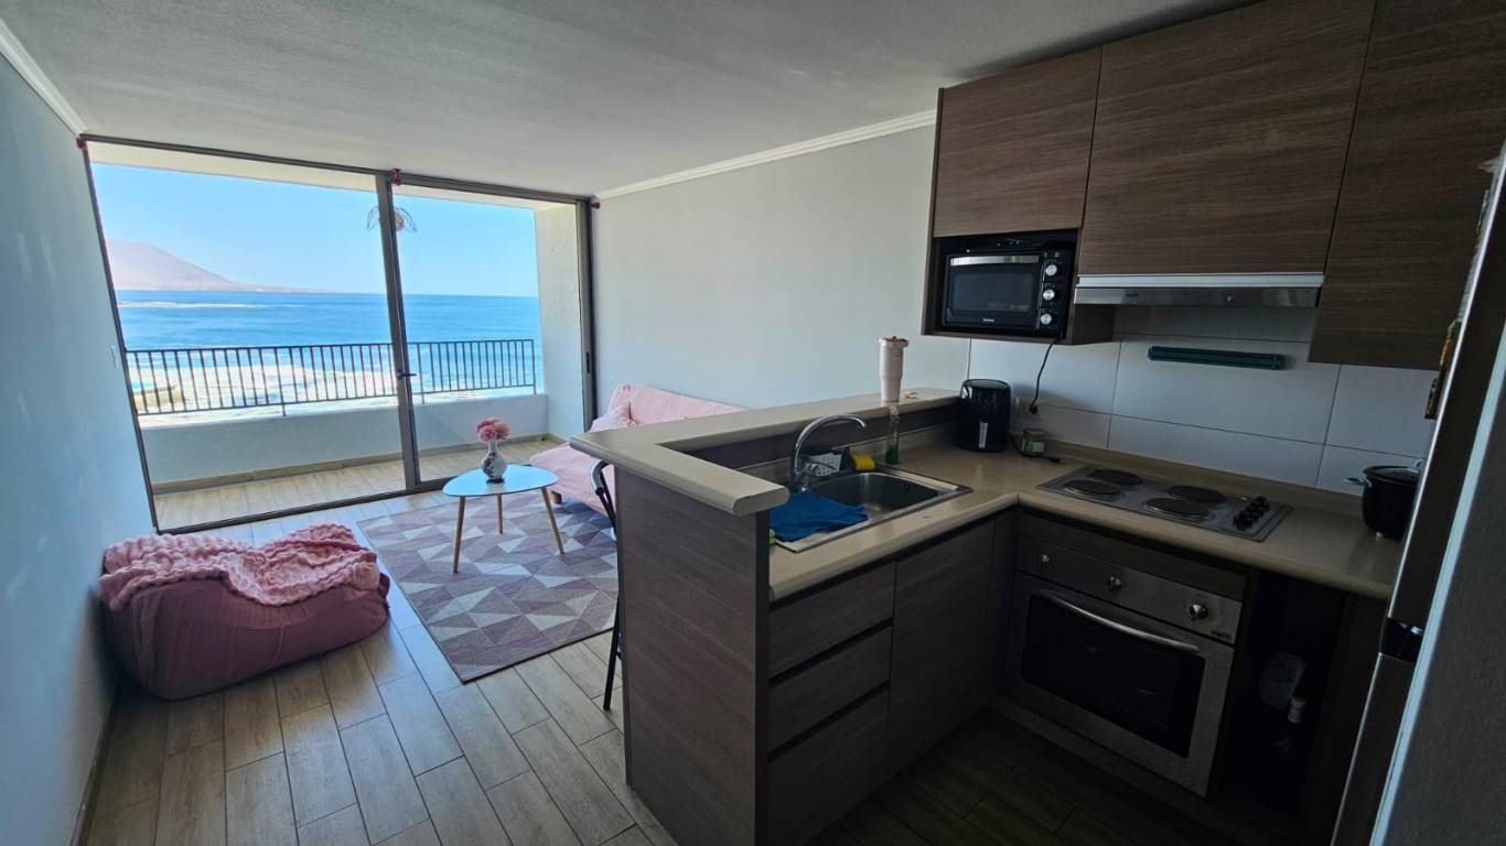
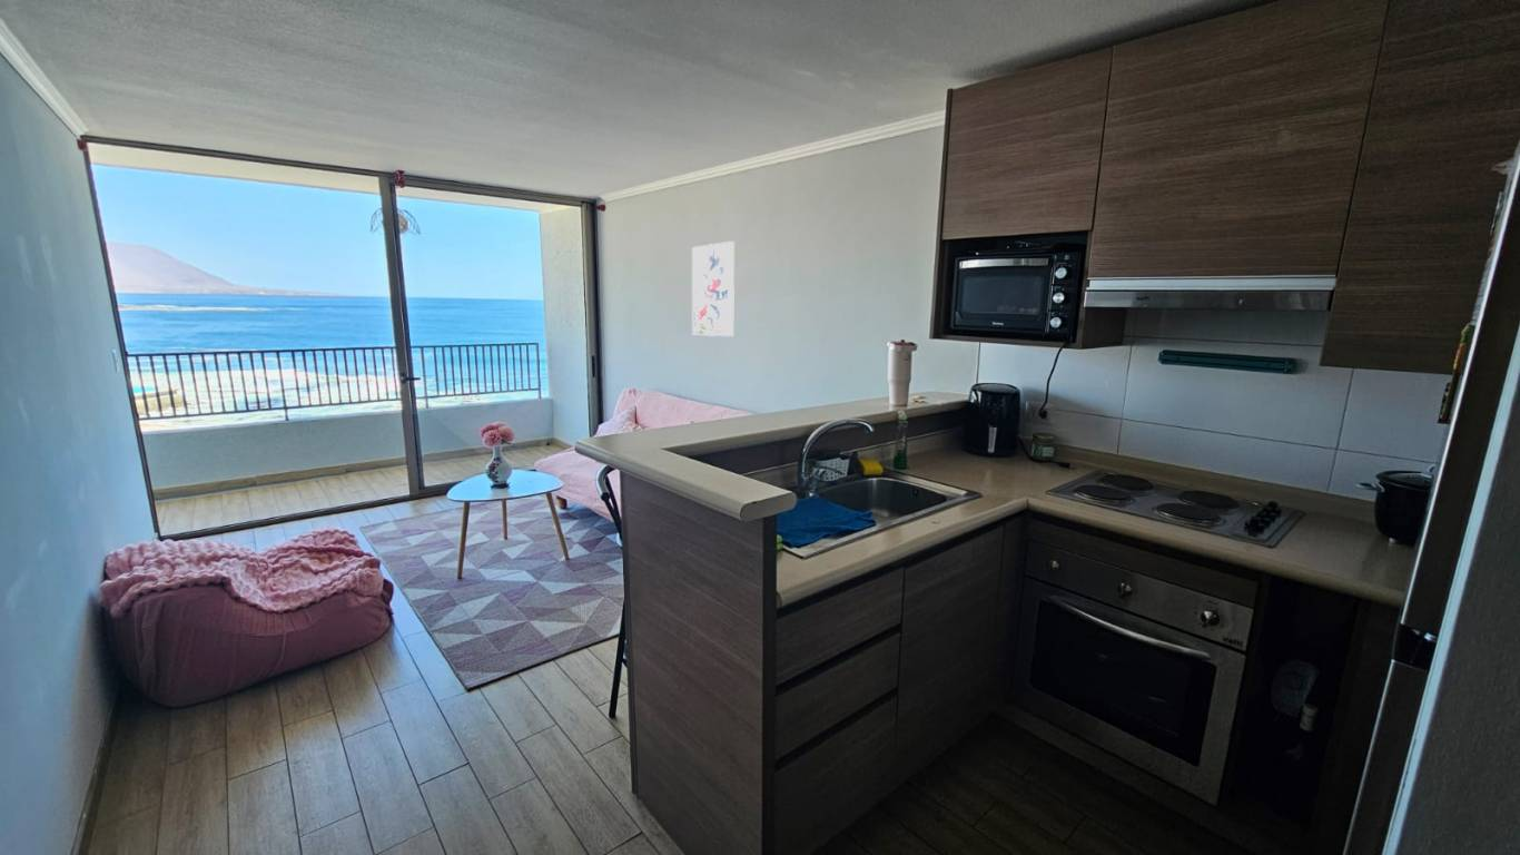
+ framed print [691,240,736,337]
